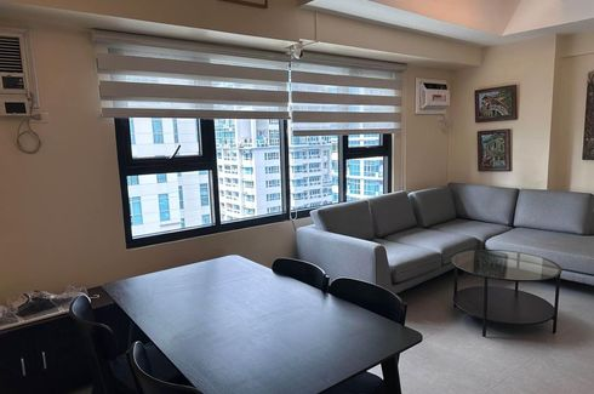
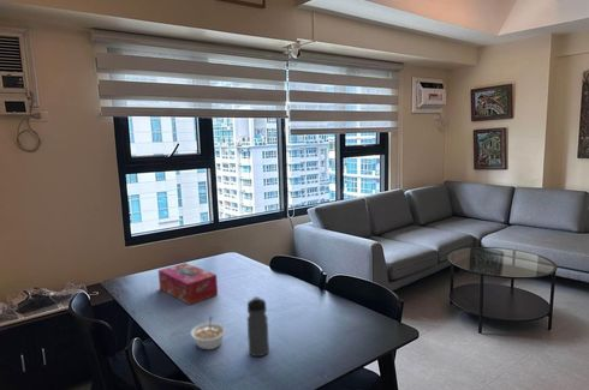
+ tissue box [157,262,219,306]
+ water bottle [246,295,270,358]
+ legume [190,316,227,350]
